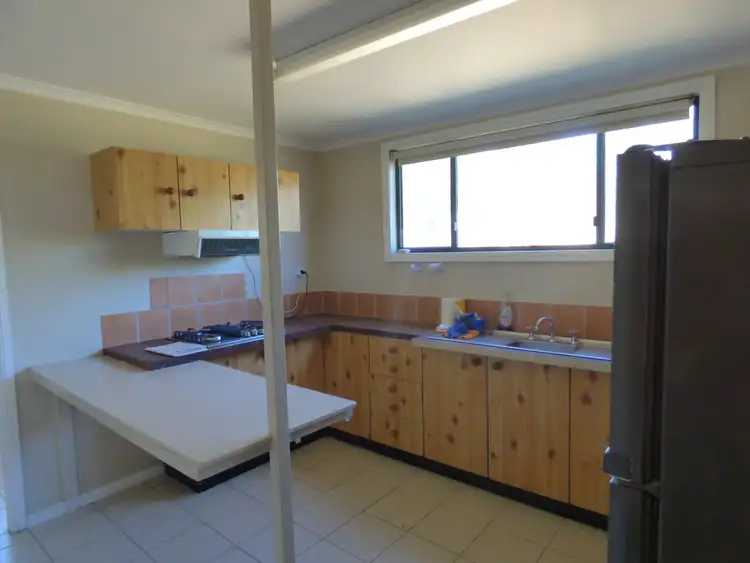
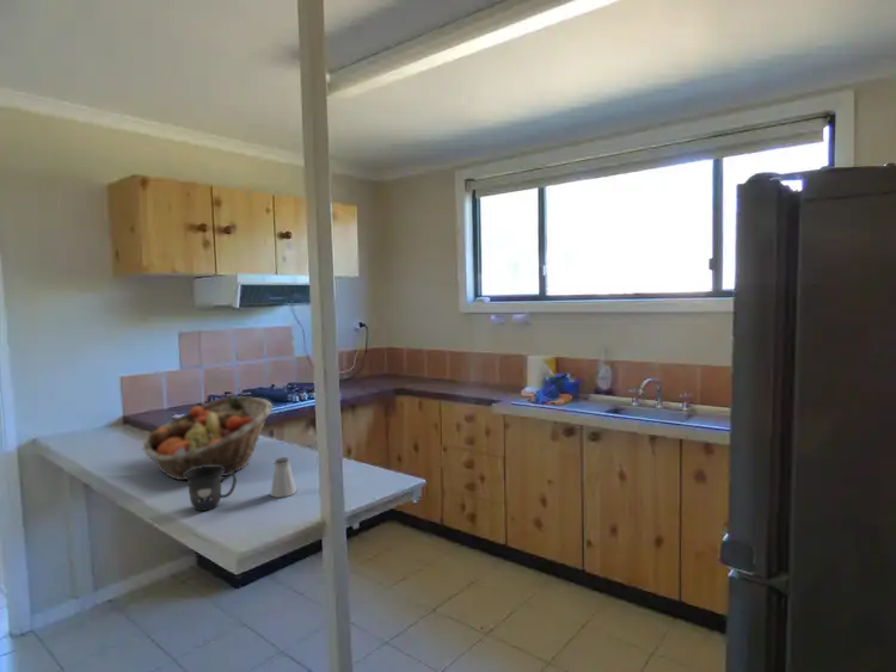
+ saltshaker [269,456,297,499]
+ fruit basket [141,395,274,481]
+ mug [185,467,238,512]
